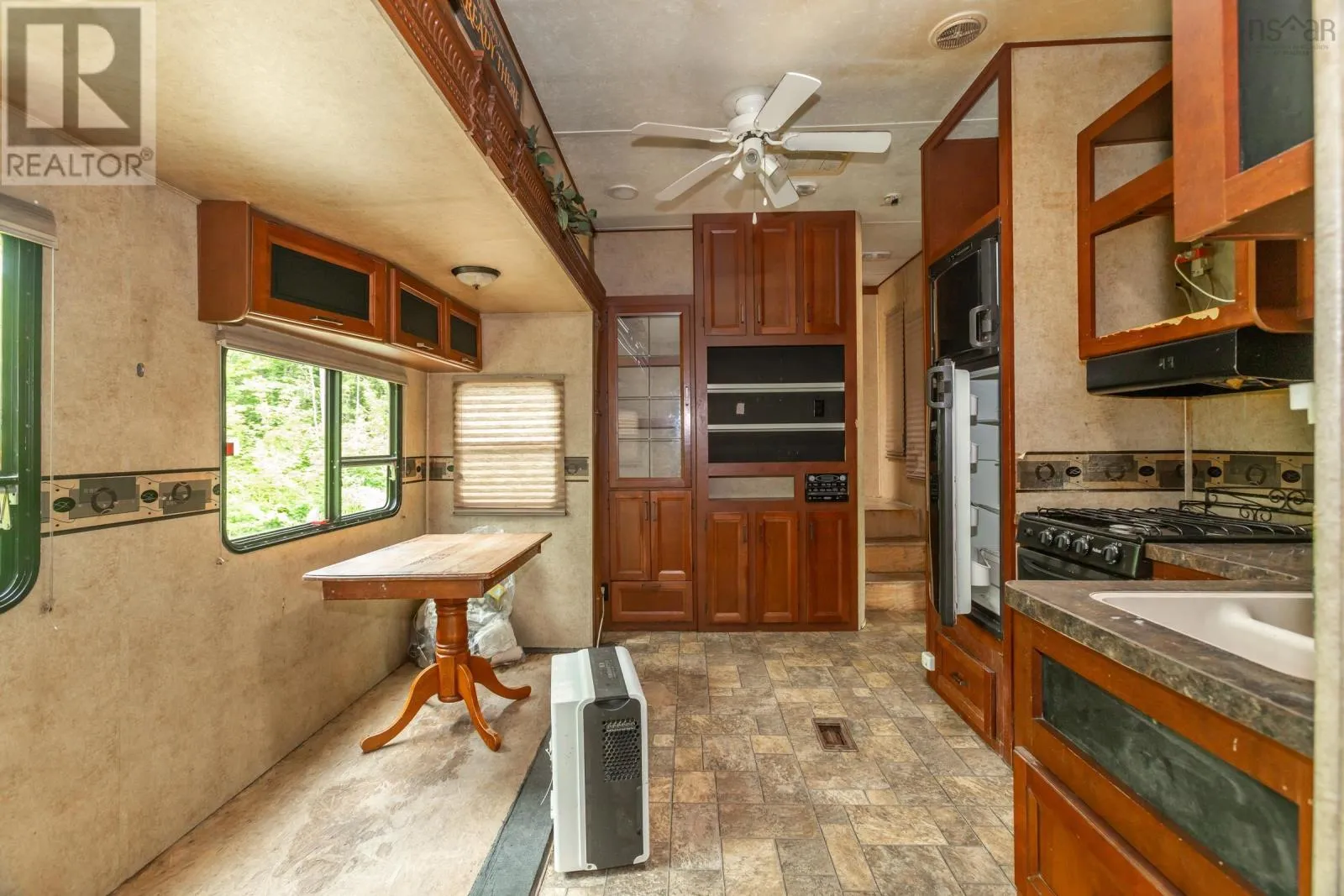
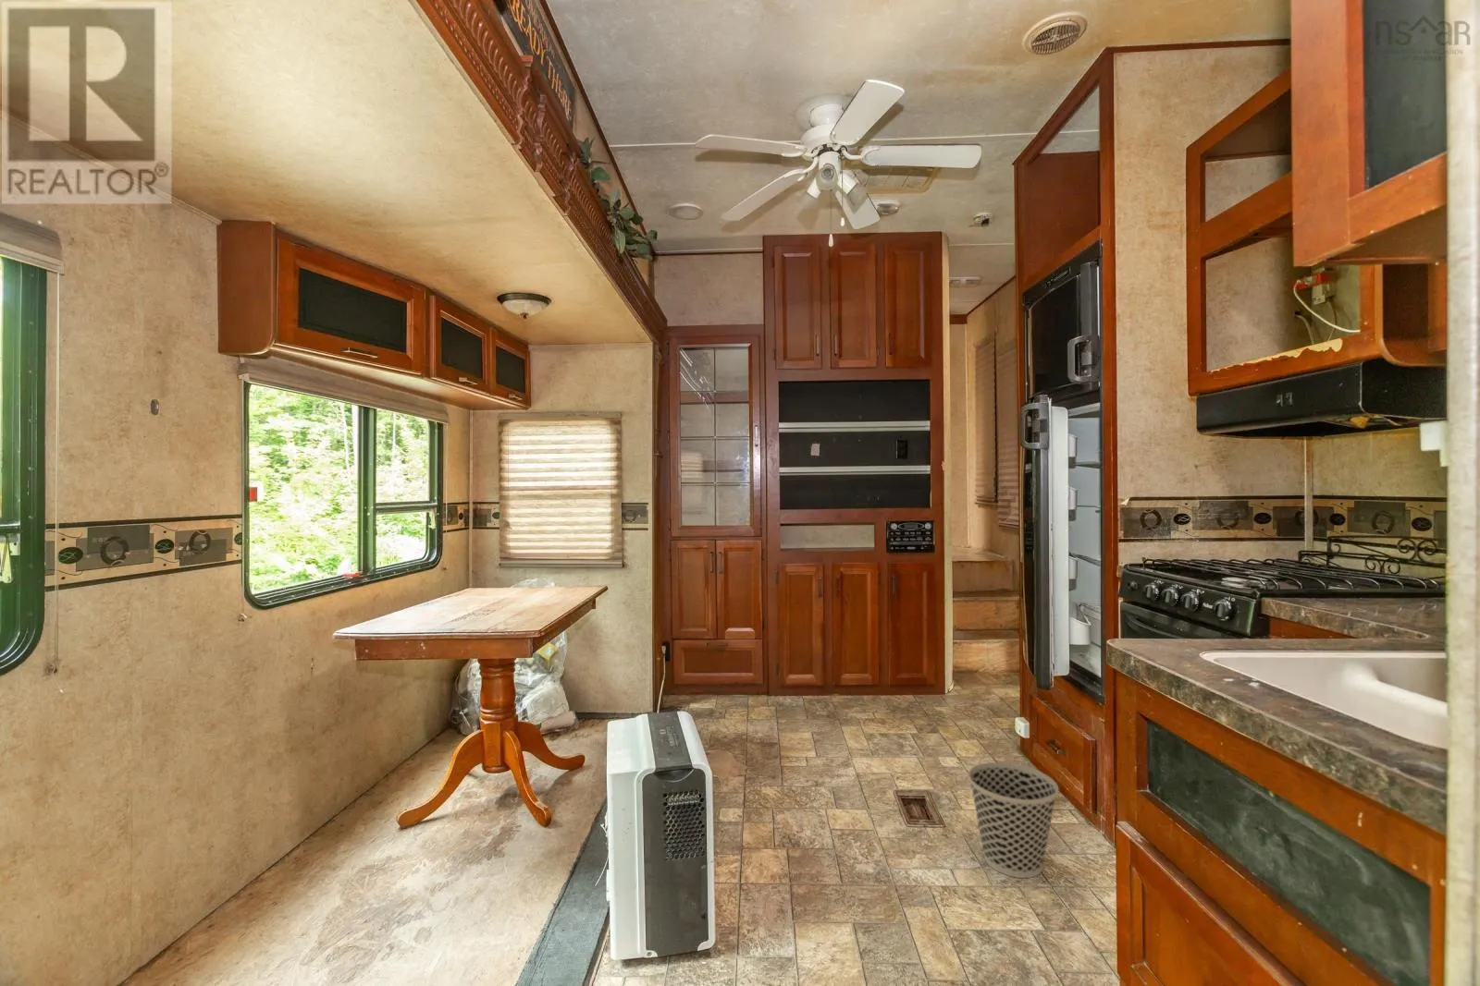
+ wastebasket [968,762,1059,879]
